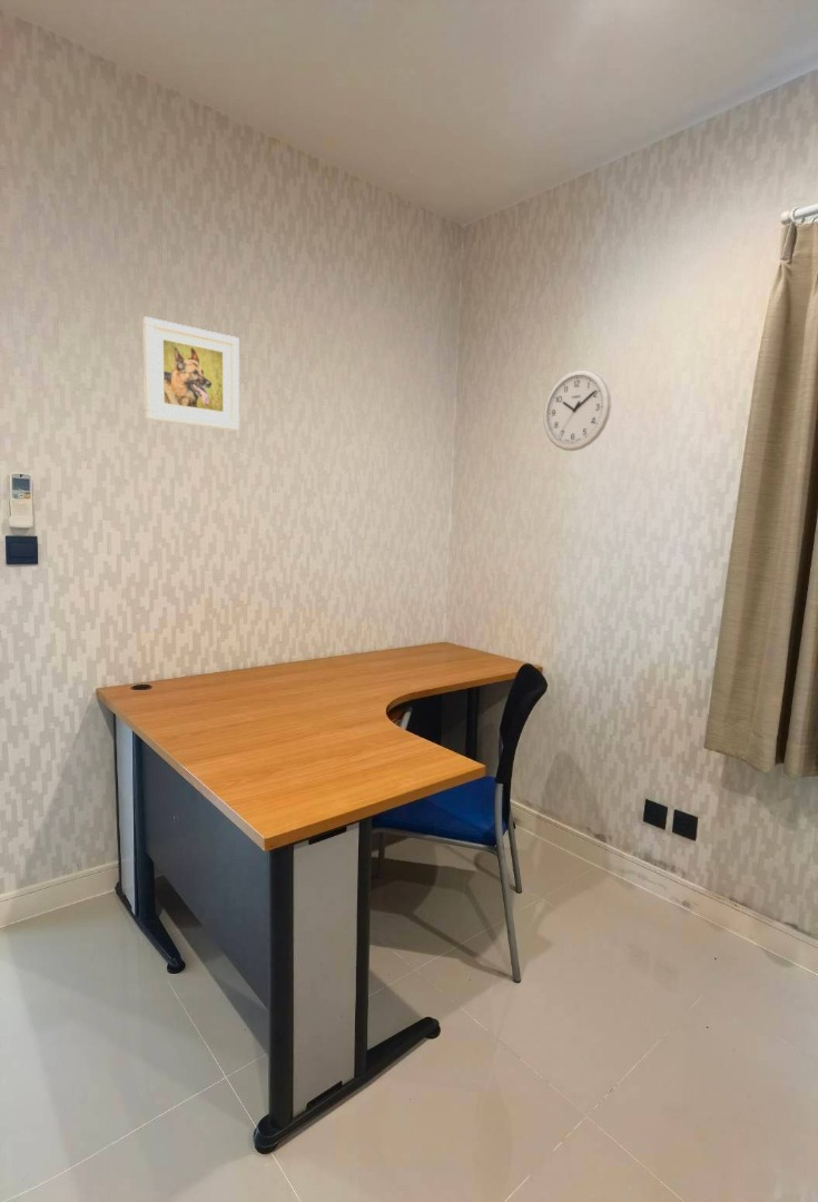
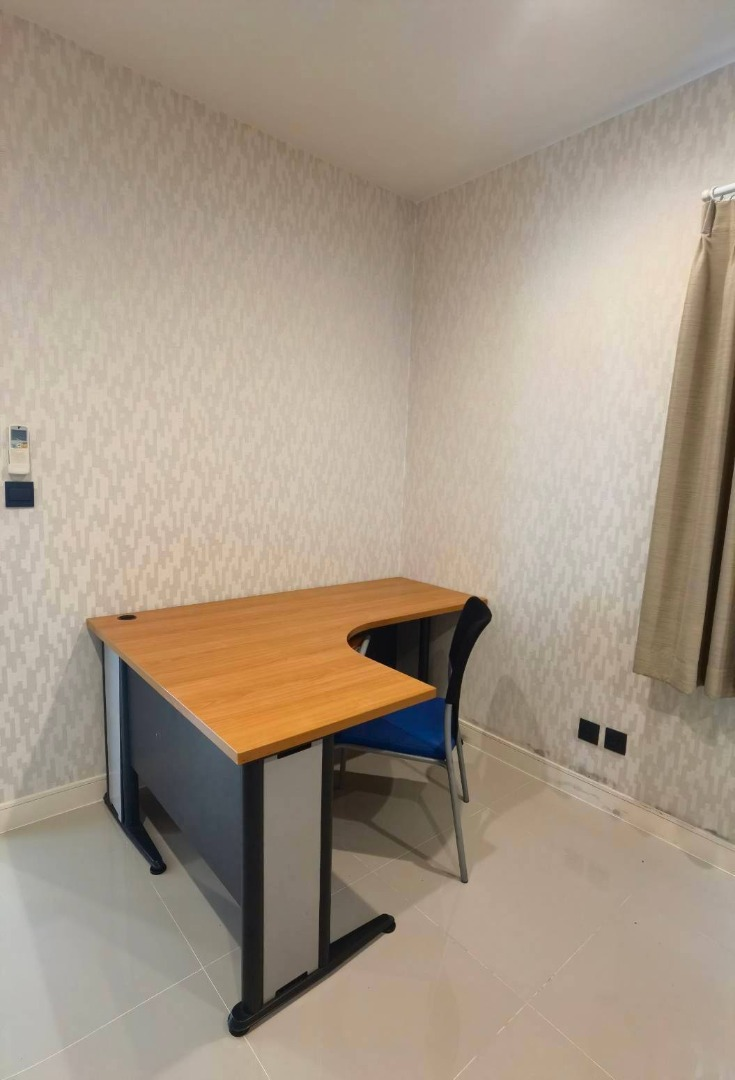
- wall clock [542,367,612,452]
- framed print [141,316,240,432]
